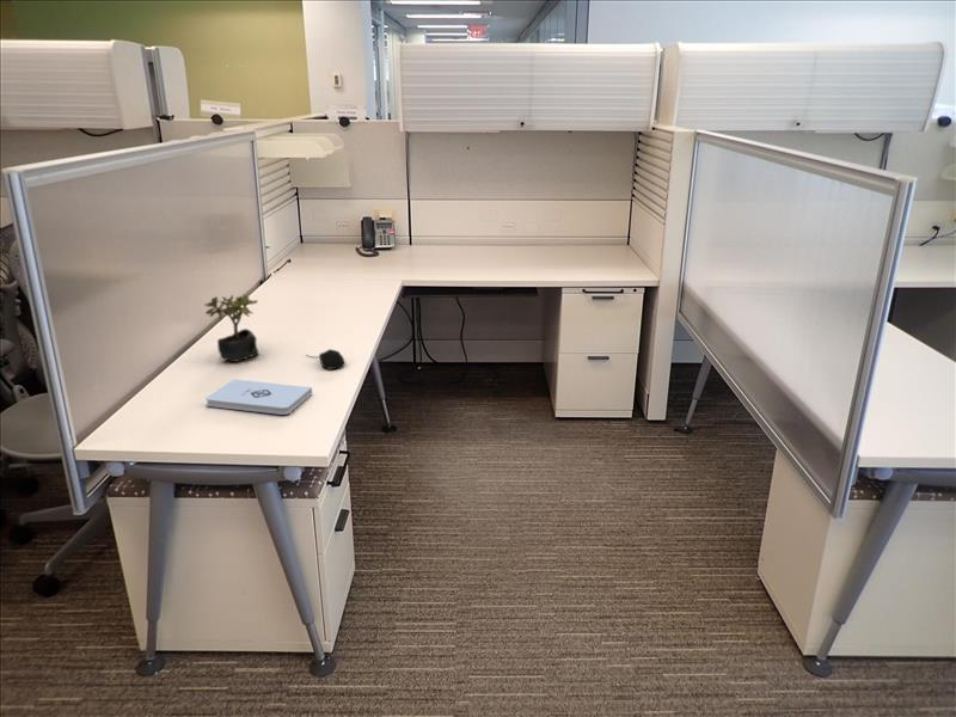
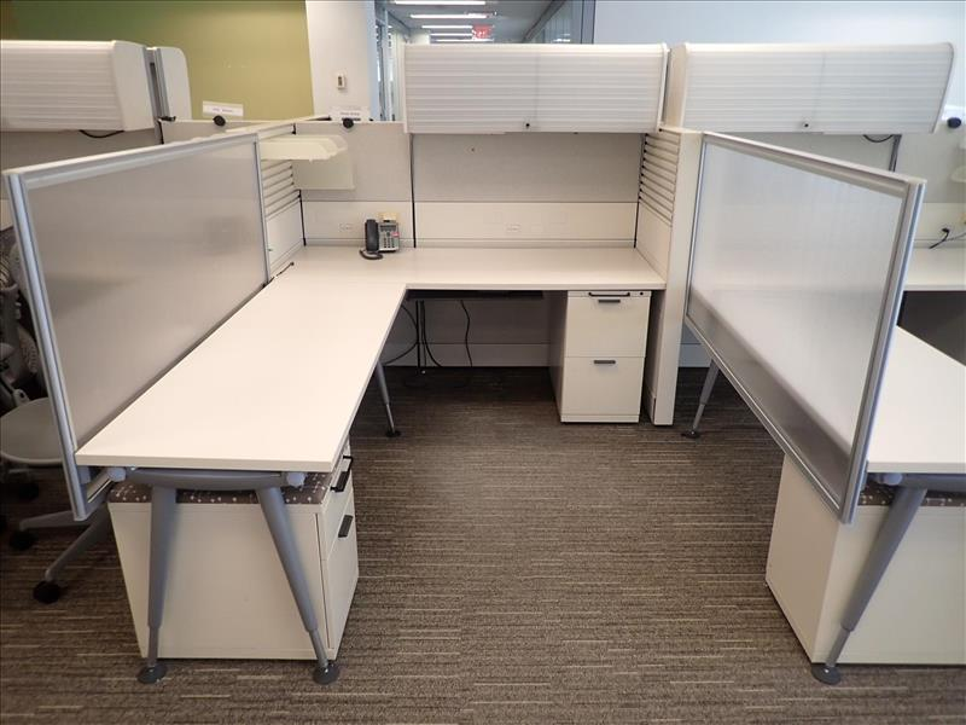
- notepad [206,379,313,416]
- succulent plant [203,294,261,363]
- computer mouse [306,348,345,370]
